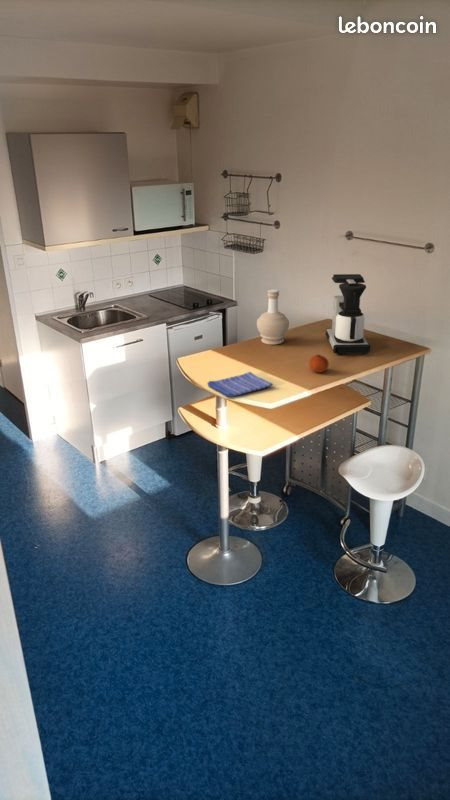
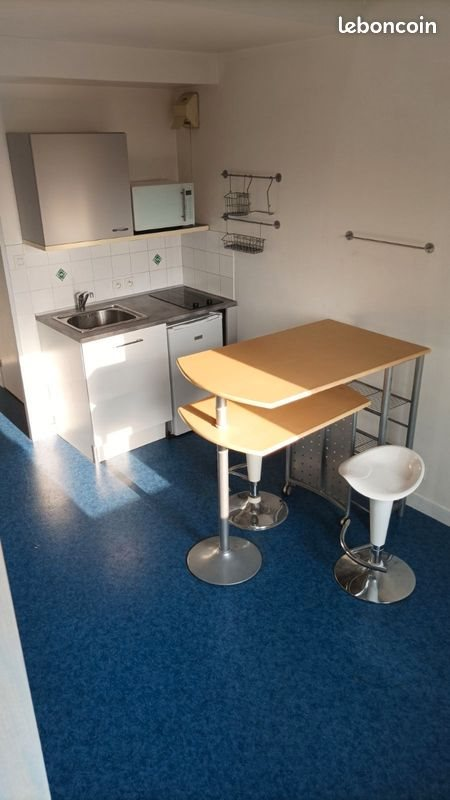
- coffee maker [324,273,371,356]
- bottle [256,288,290,346]
- dish towel [206,371,274,399]
- fruit [308,354,329,374]
